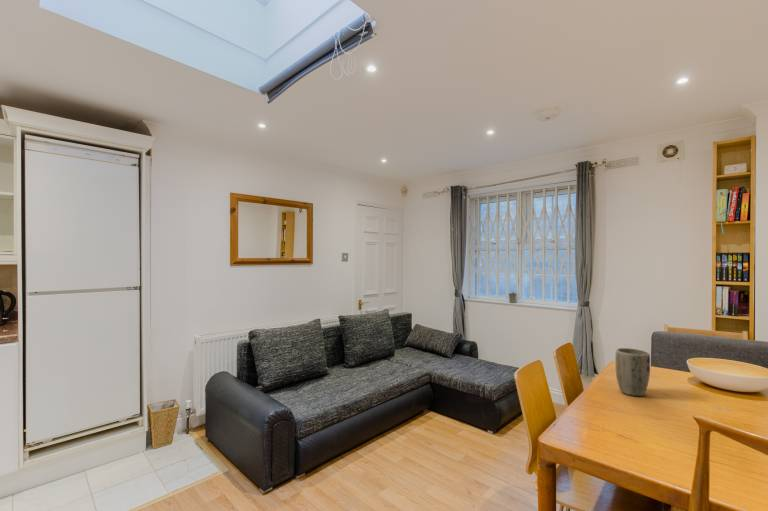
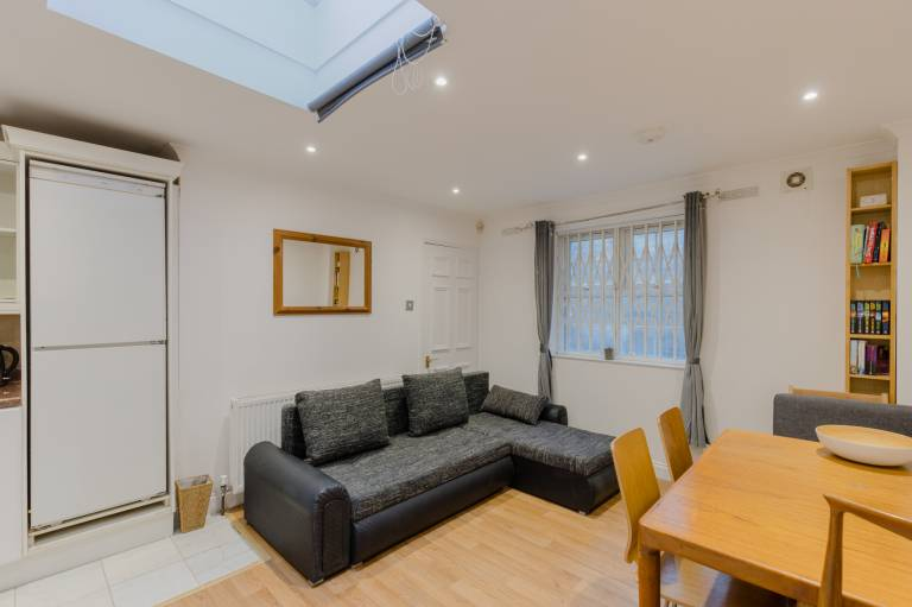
- plant pot [614,347,651,397]
